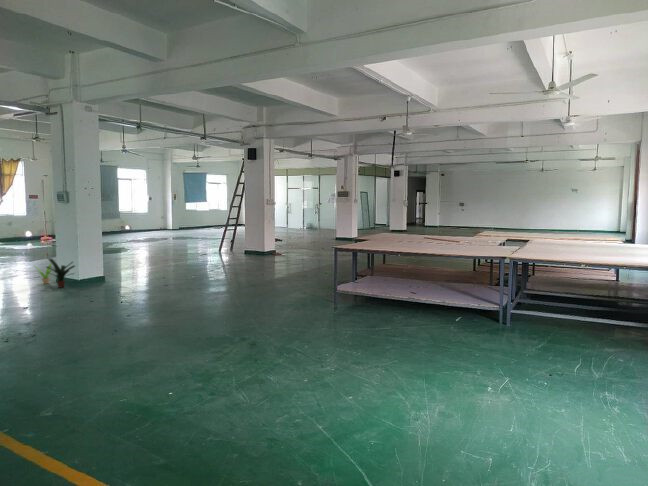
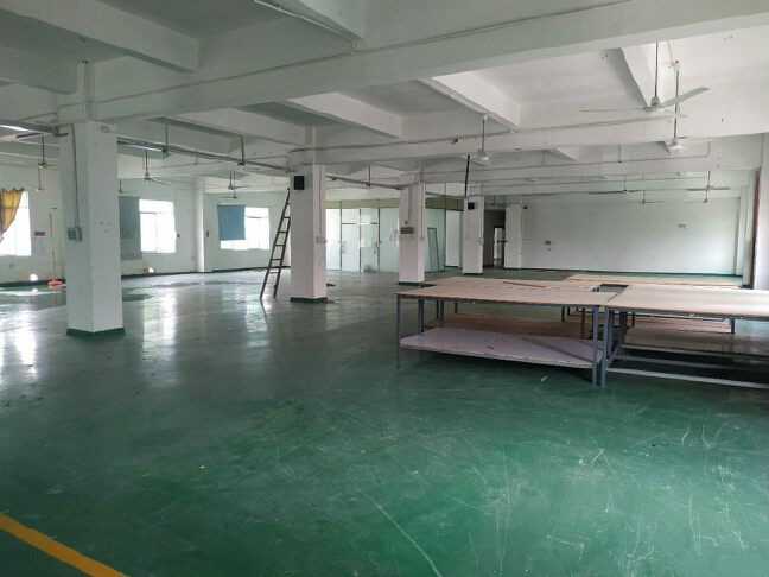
- potted plant [32,263,53,285]
- potted plant [45,257,76,289]
